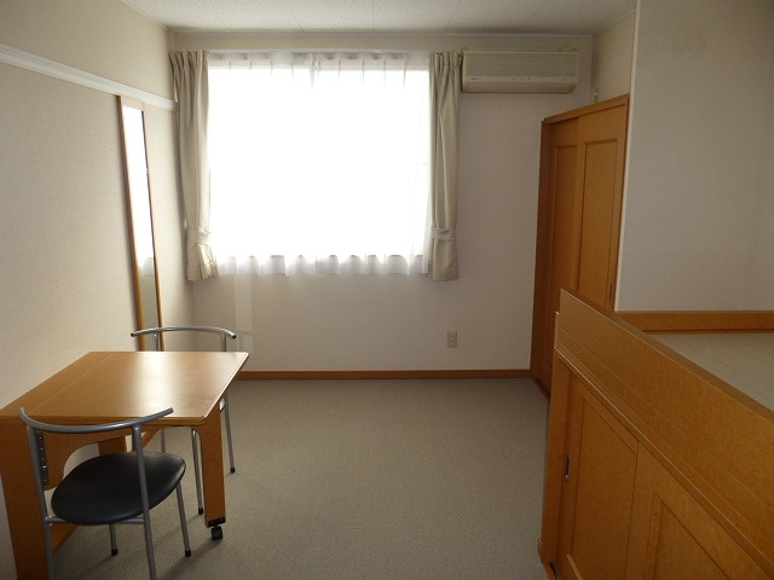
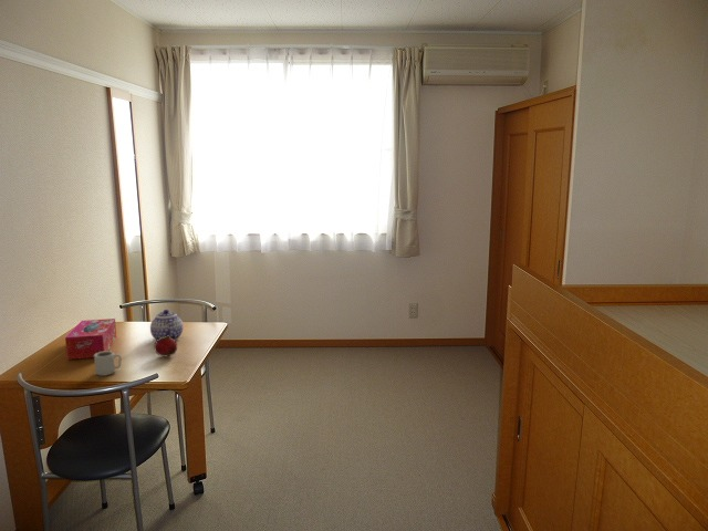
+ tissue box [64,317,117,361]
+ cup [93,350,122,377]
+ fruit [153,335,178,357]
+ teapot [149,309,184,341]
